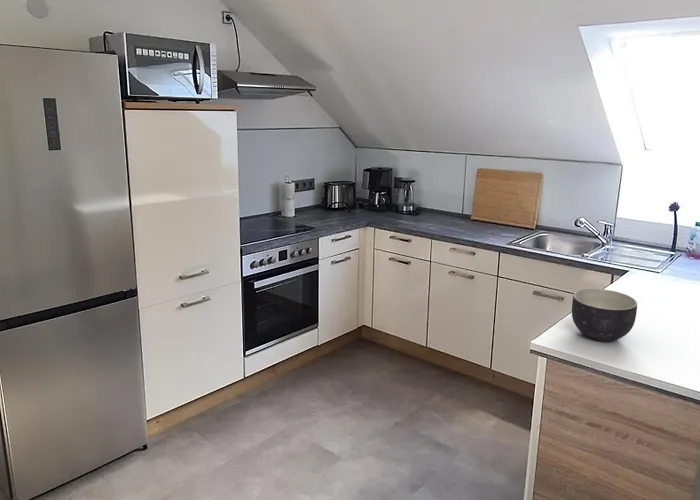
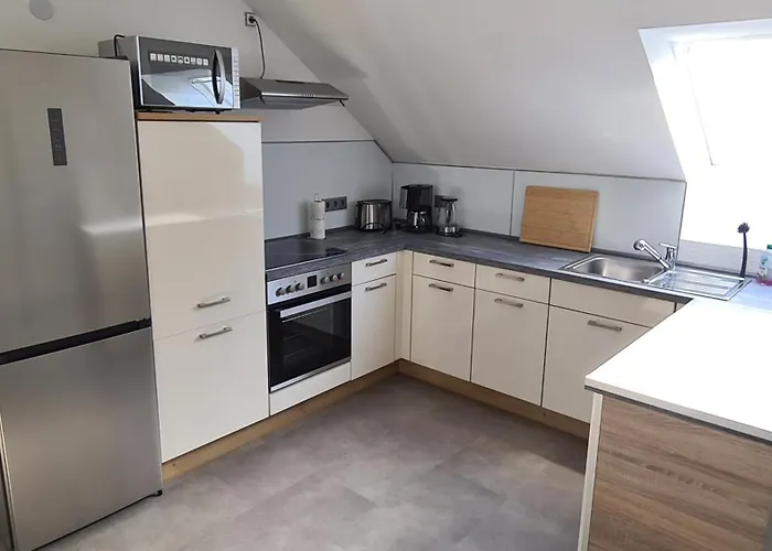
- bowl [571,288,638,342]
